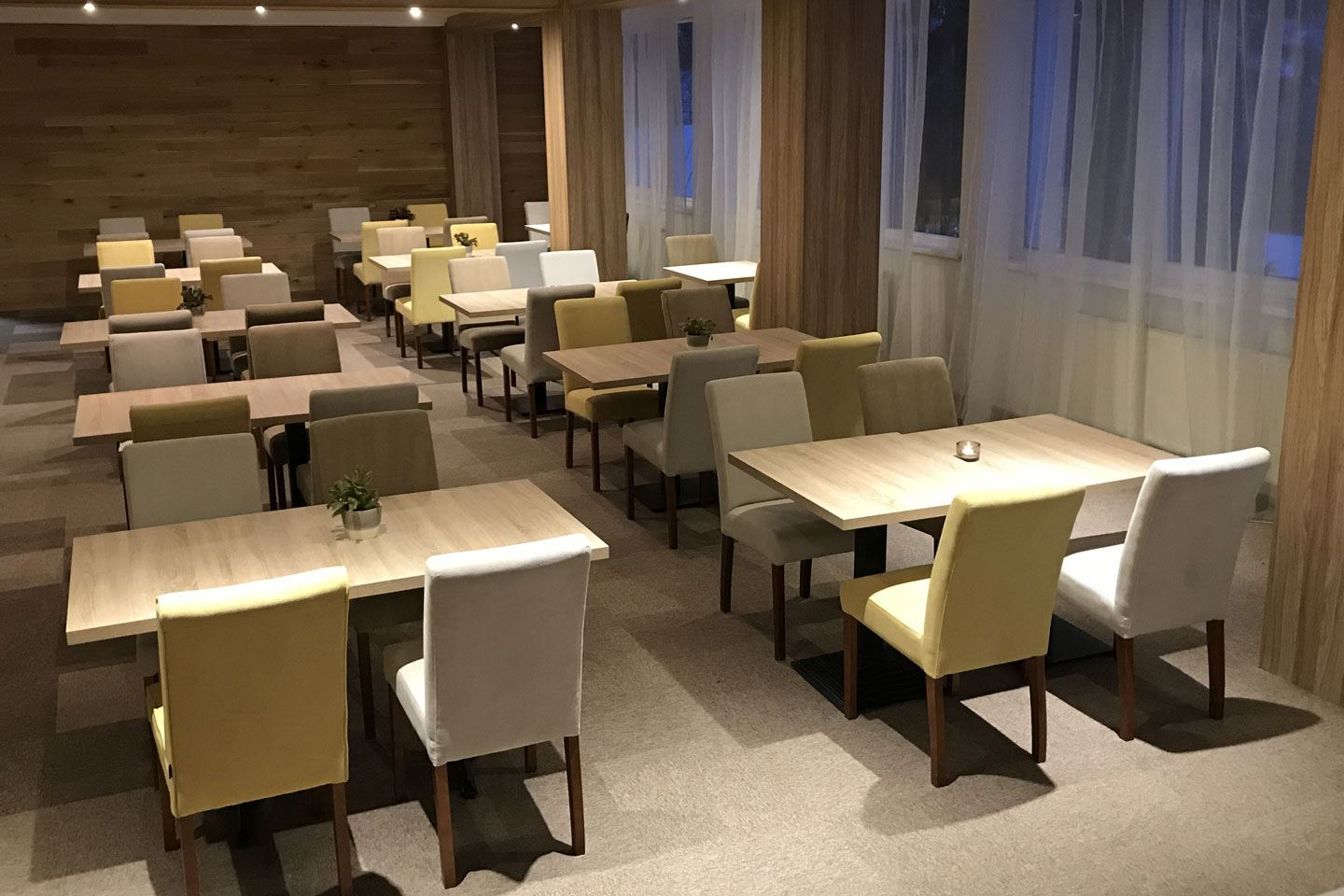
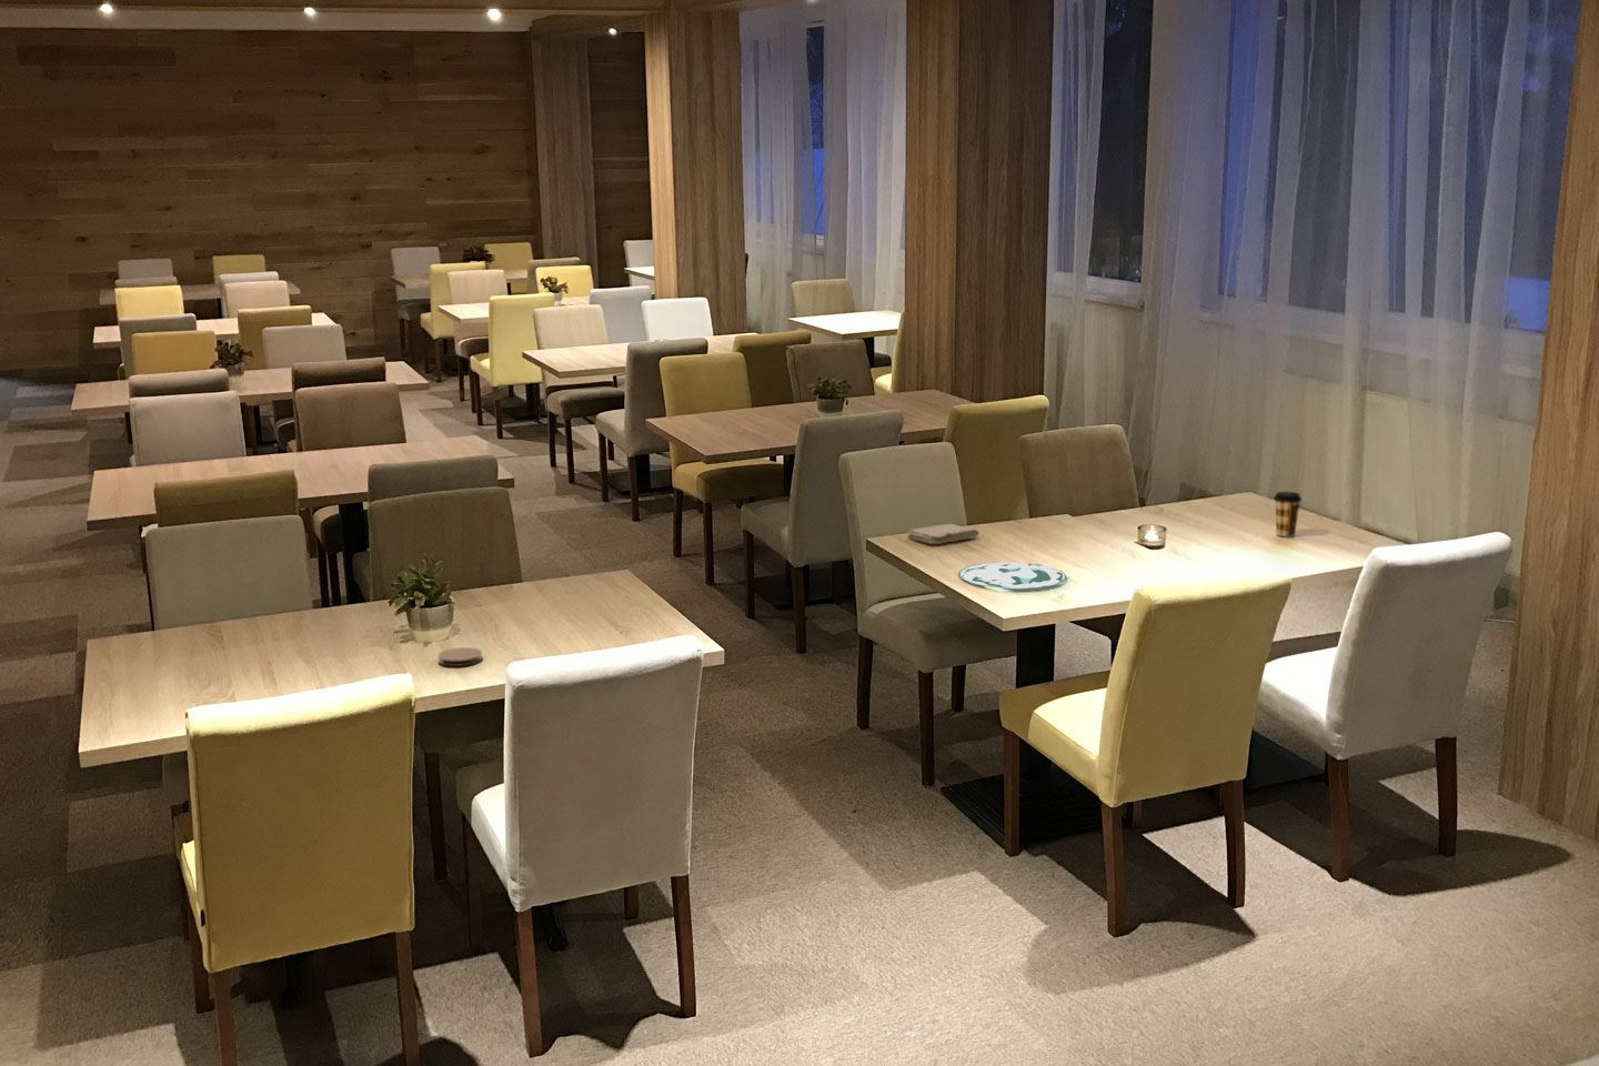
+ coffee cup [1273,491,1303,538]
+ coaster [437,646,484,667]
+ plate [958,560,1067,590]
+ washcloth [907,523,979,545]
